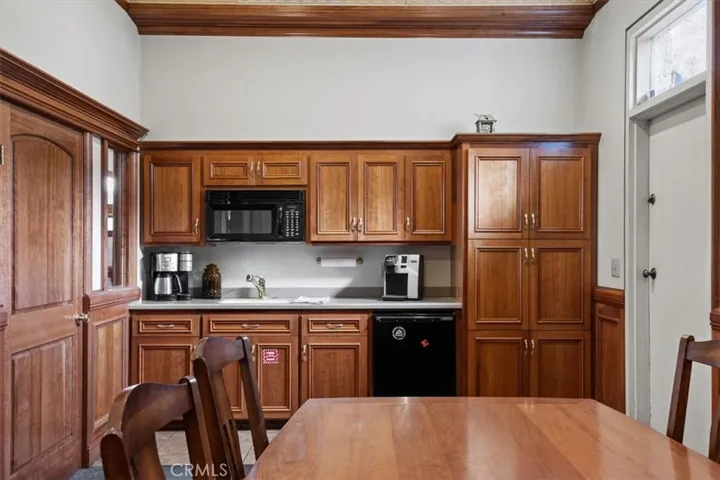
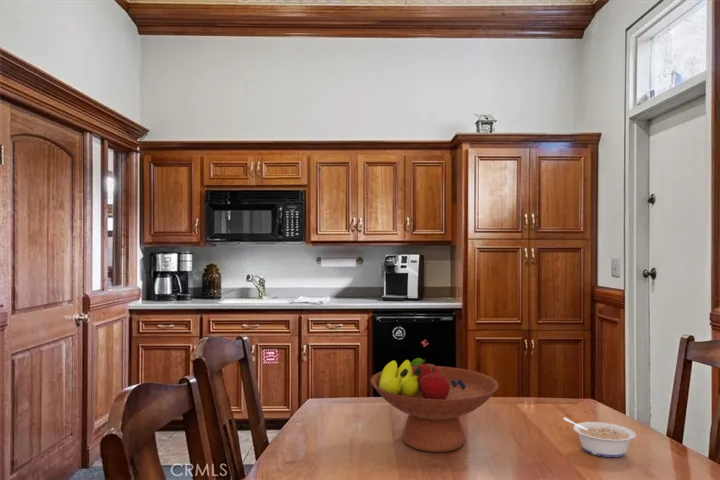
+ legume [563,417,637,458]
+ fruit bowl [370,357,500,453]
